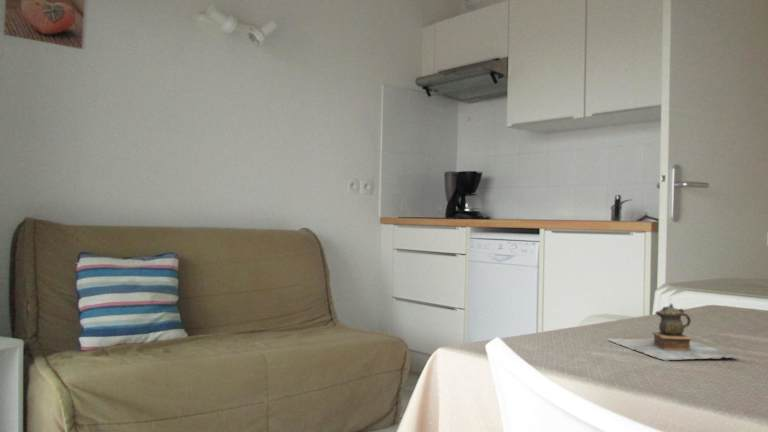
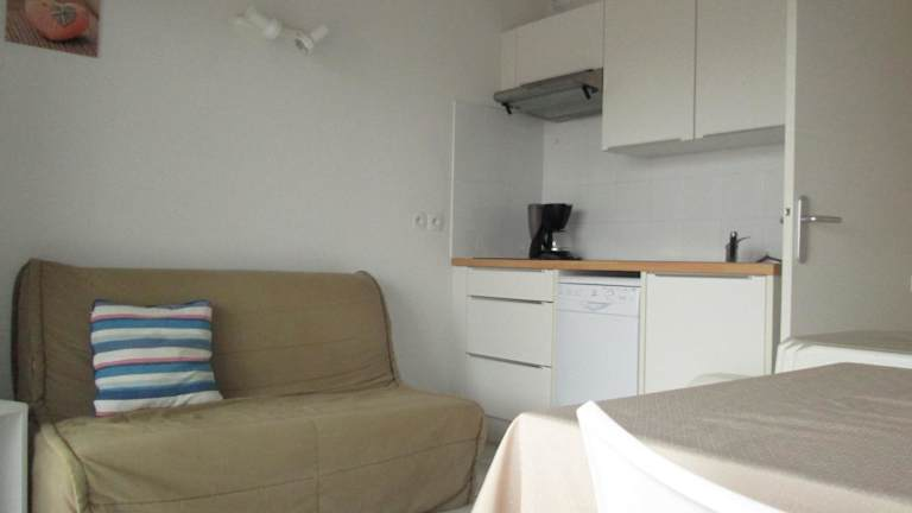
- teapot [607,302,741,362]
